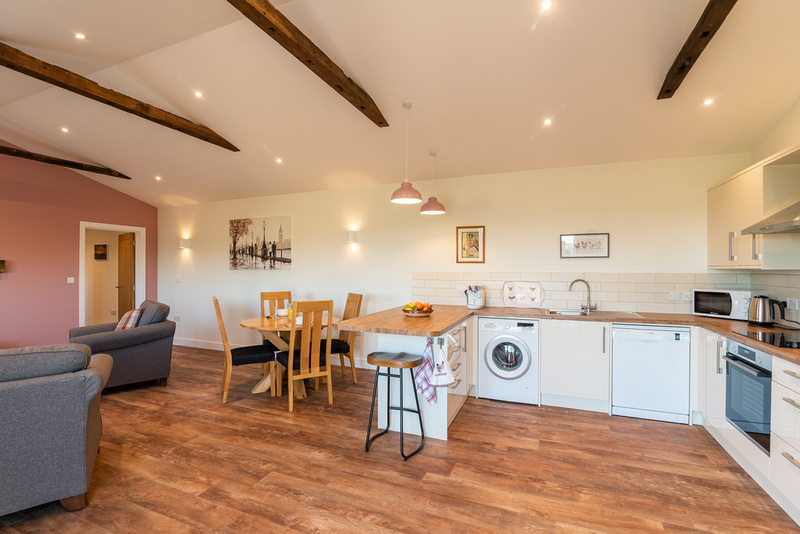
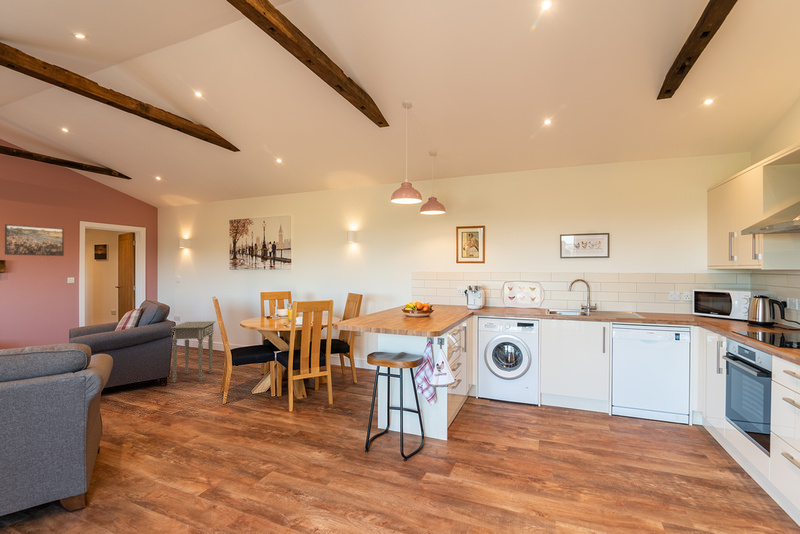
+ side table [170,320,217,384]
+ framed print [4,223,65,257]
